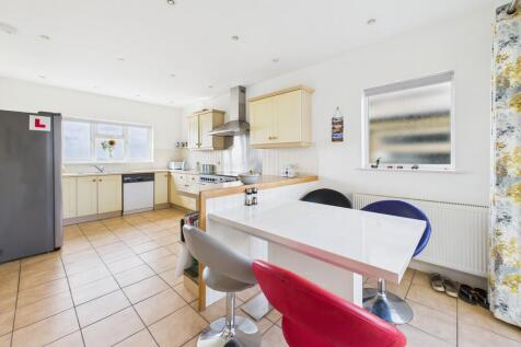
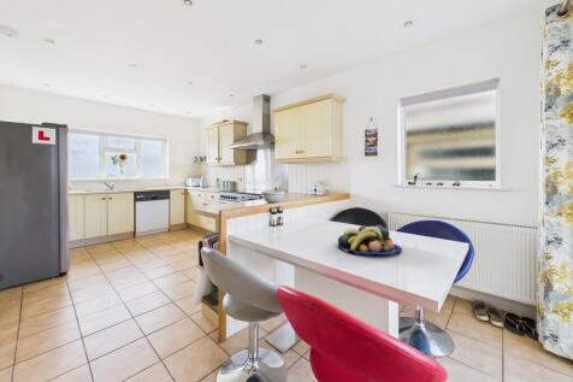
+ fruit bowl [336,224,403,255]
